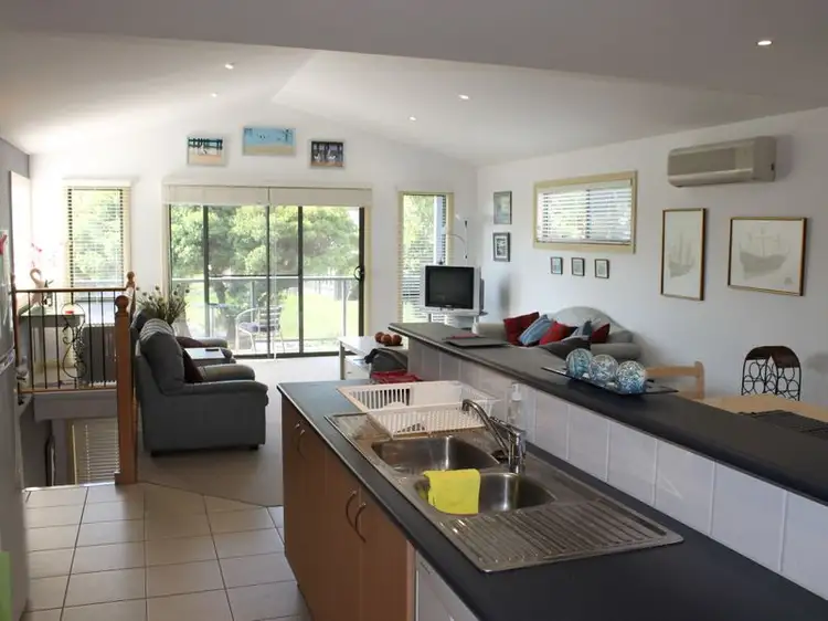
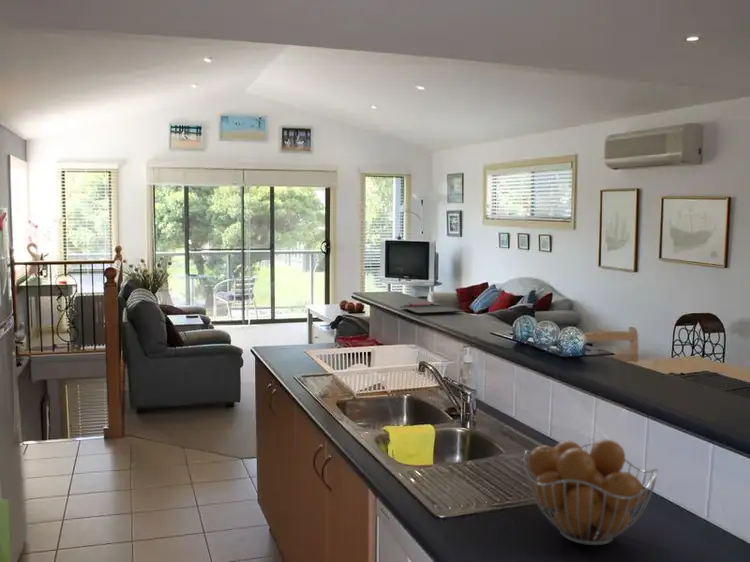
+ fruit basket [523,438,659,546]
